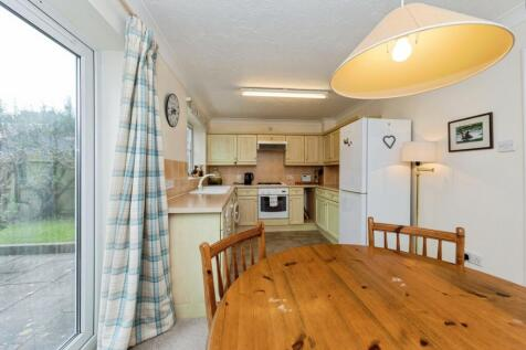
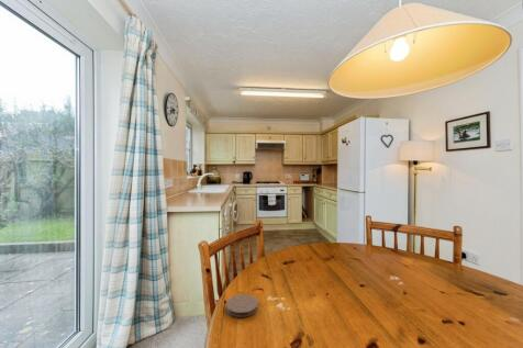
+ coaster [225,293,259,318]
